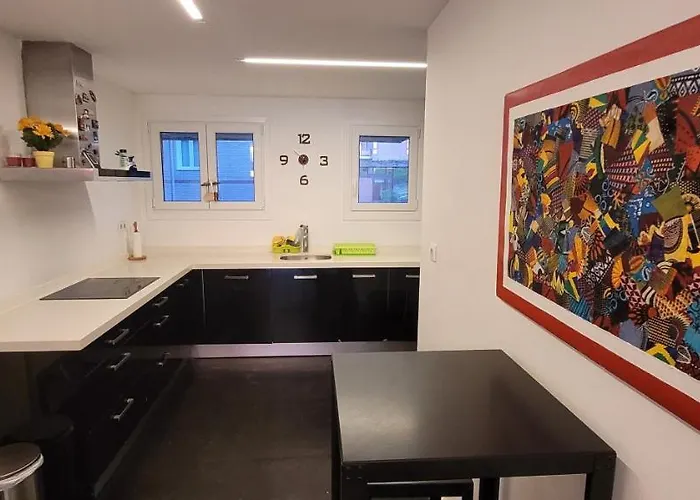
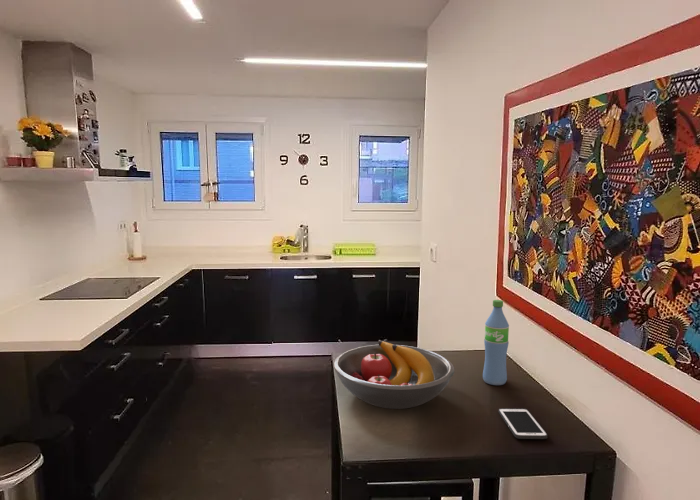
+ fruit bowl [332,339,455,410]
+ cell phone [497,407,548,440]
+ water bottle [482,299,510,386]
